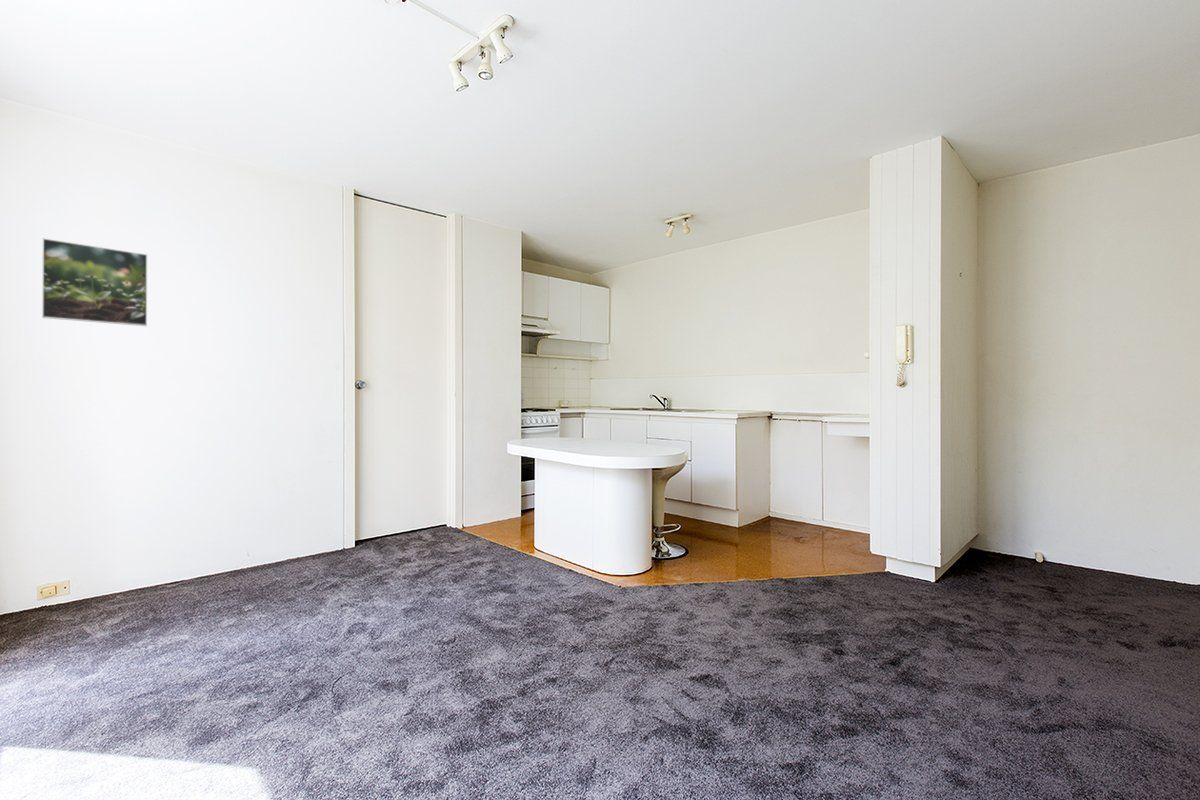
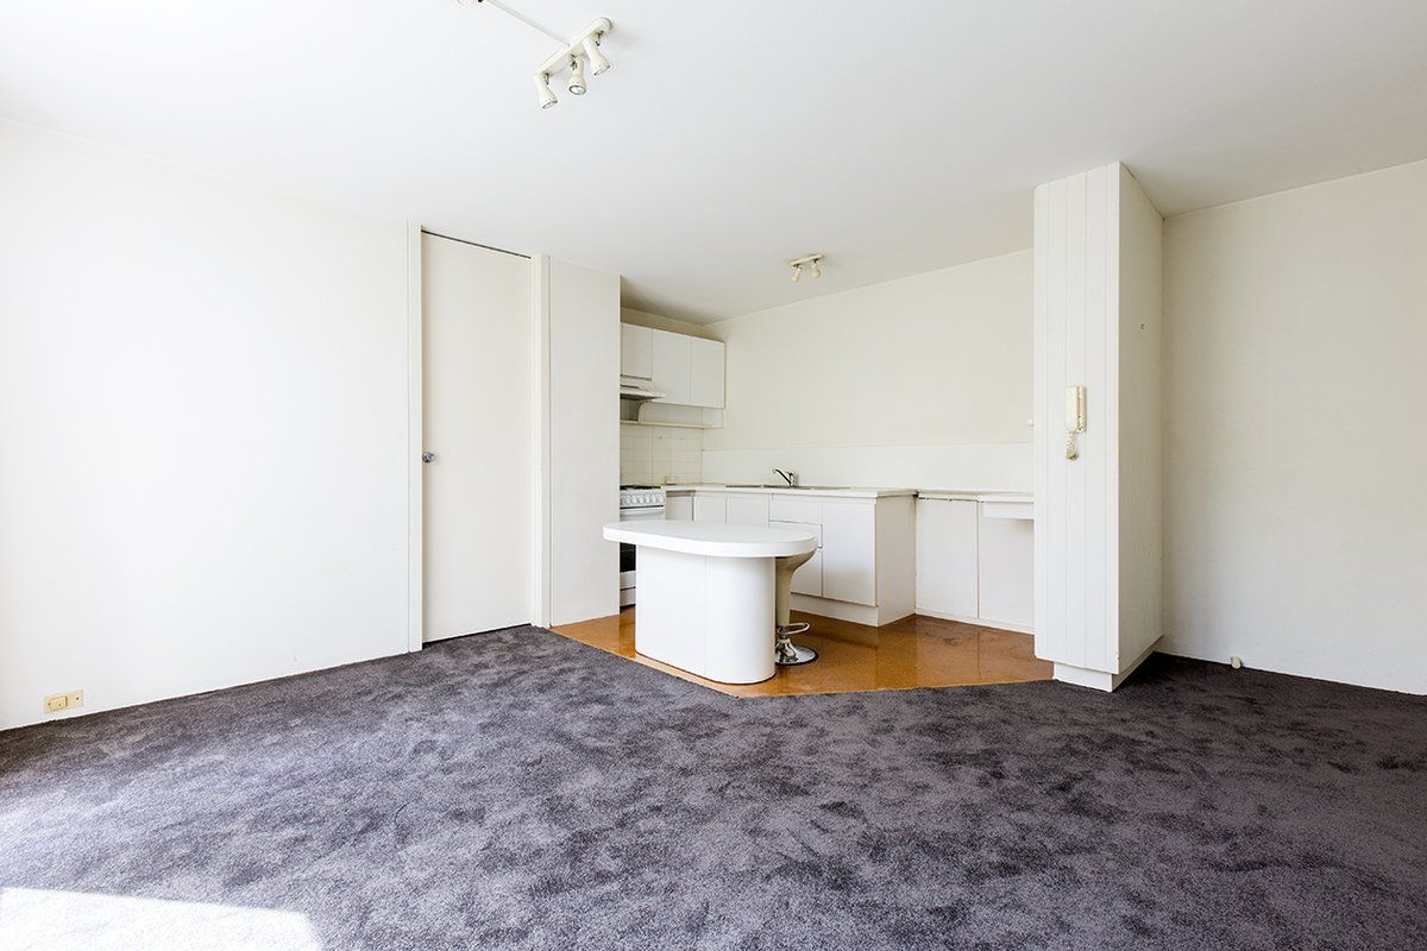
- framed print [41,237,148,327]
